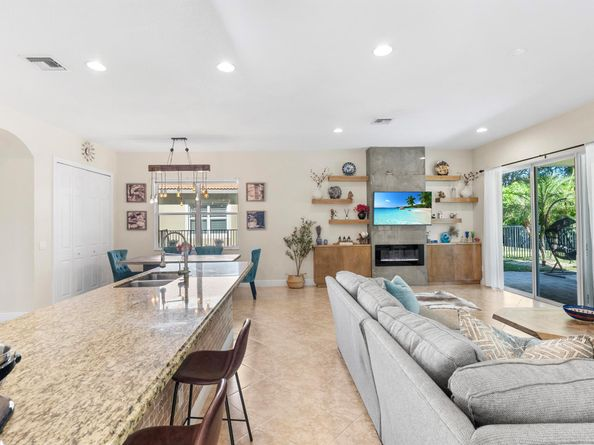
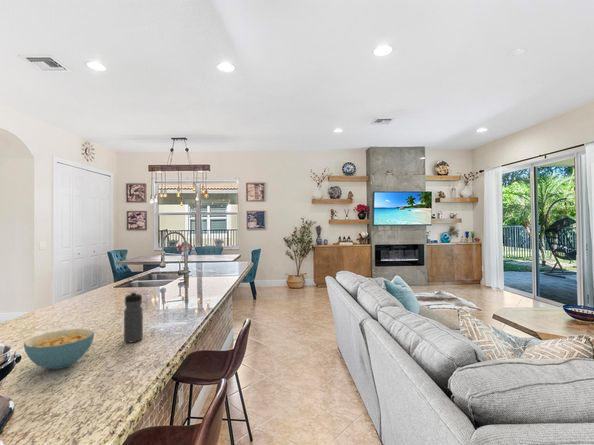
+ cereal bowl [23,328,95,370]
+ water bottle [123,291,144,343]
